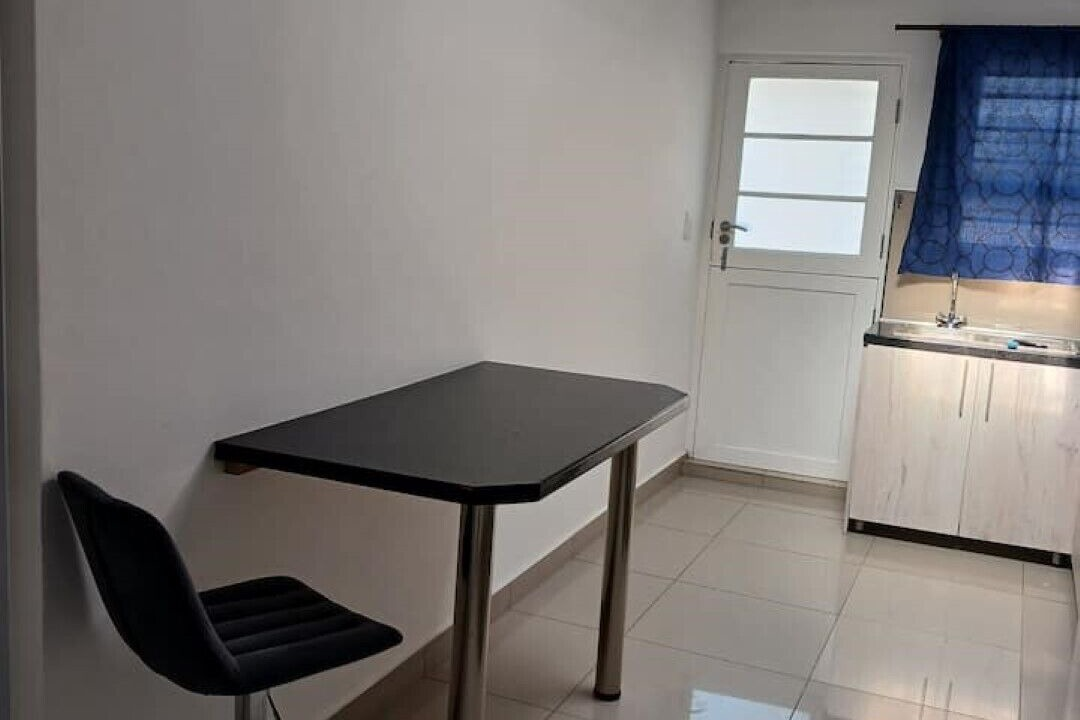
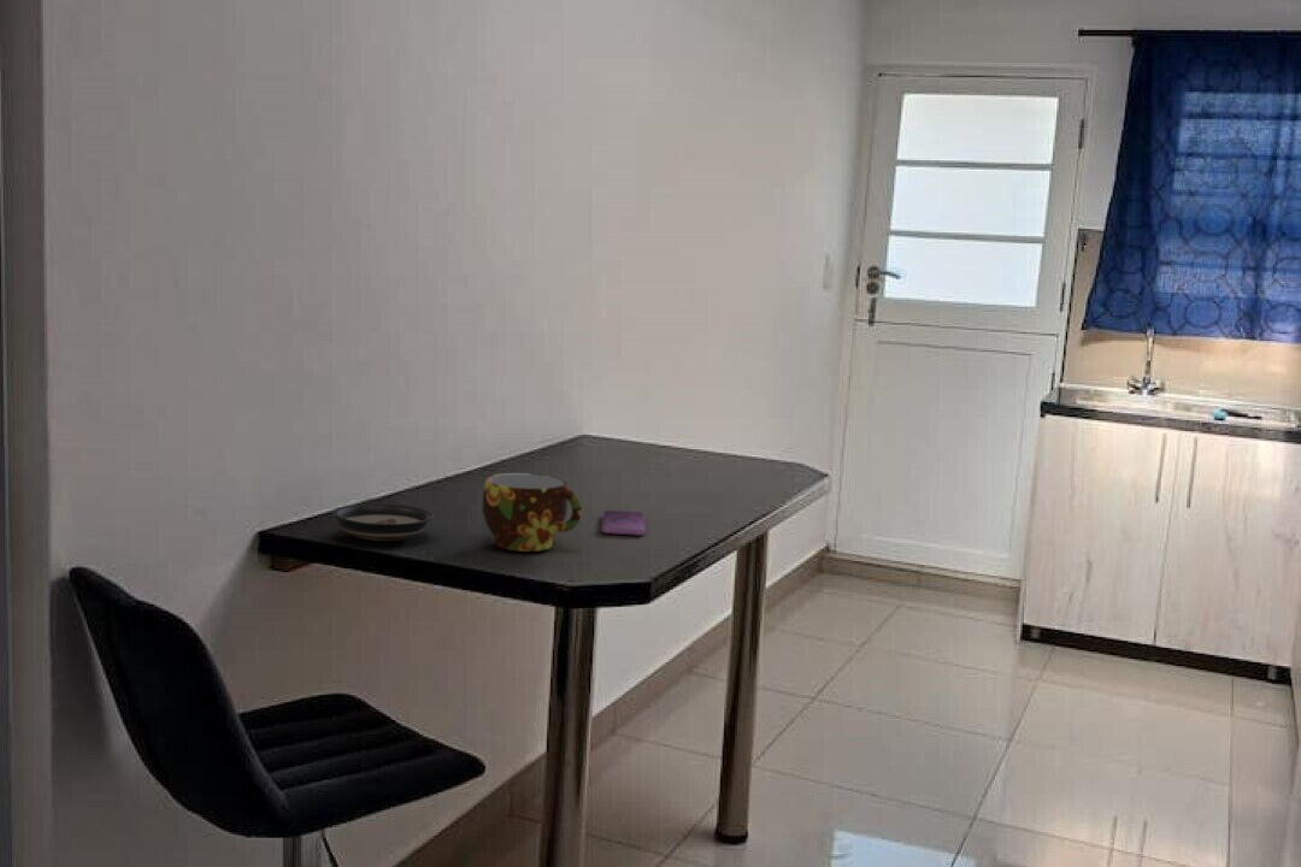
+ saucer [331,502,435,542]
+ cup [482,472,583,553]
+ smartphone [601,509,646,536]
